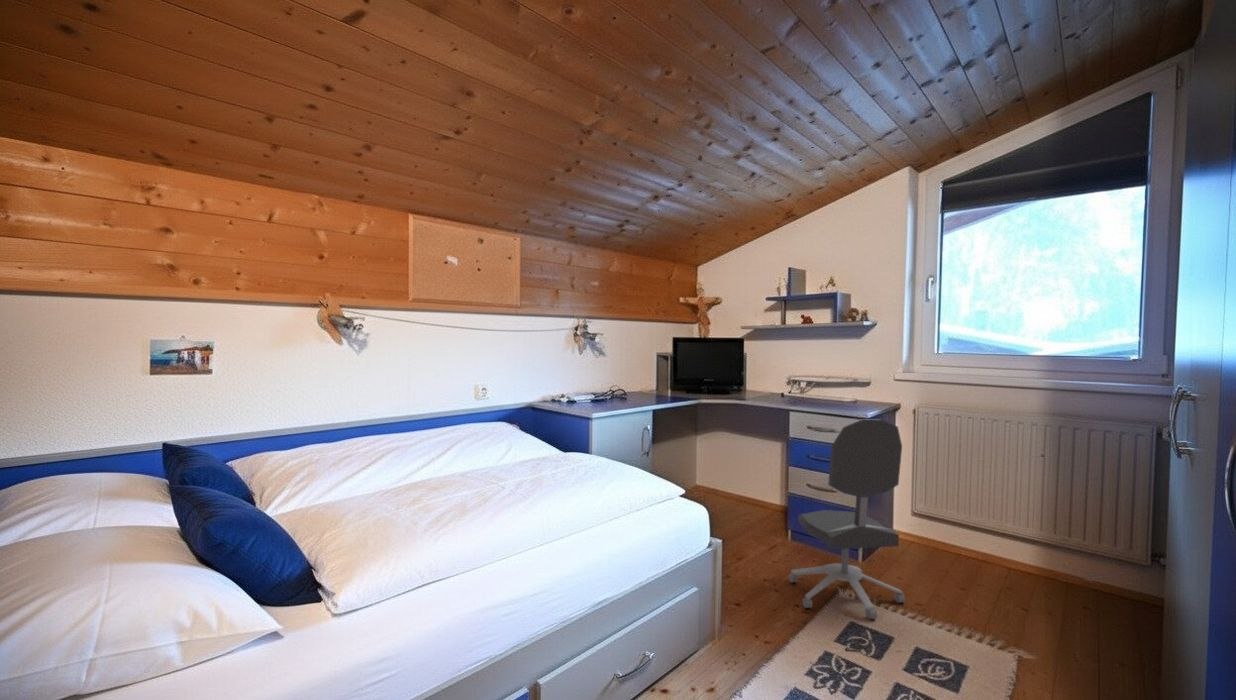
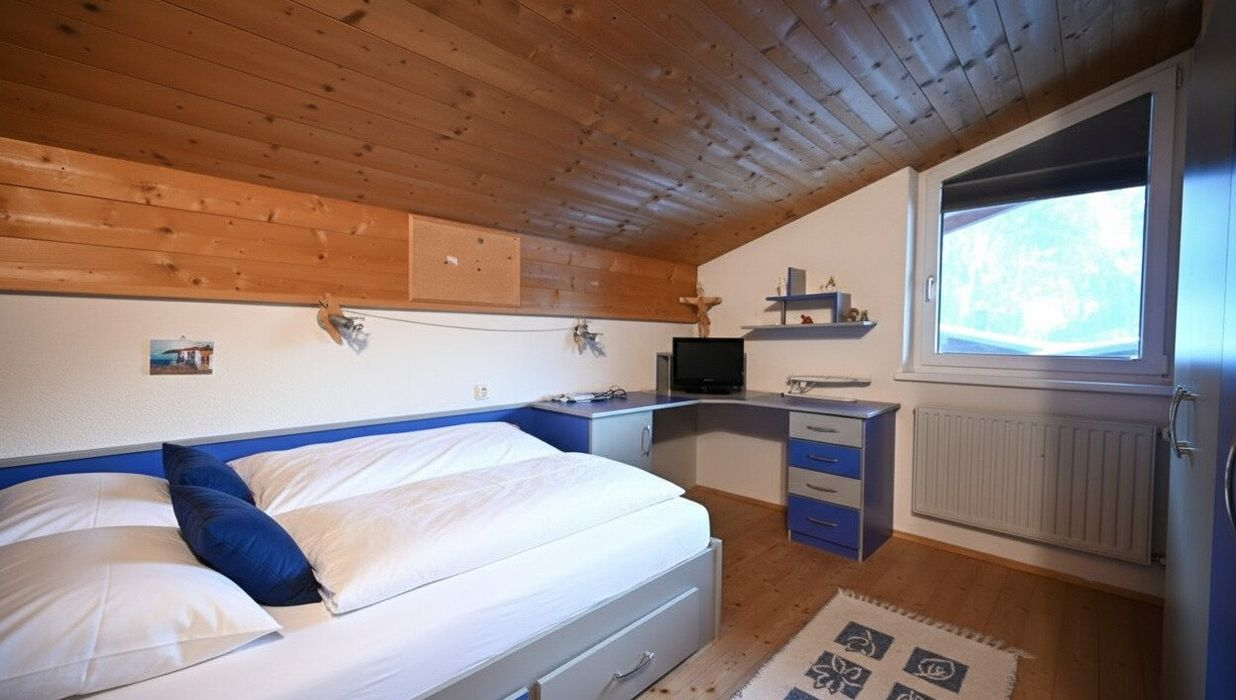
- office chair [788,418,906,620]
